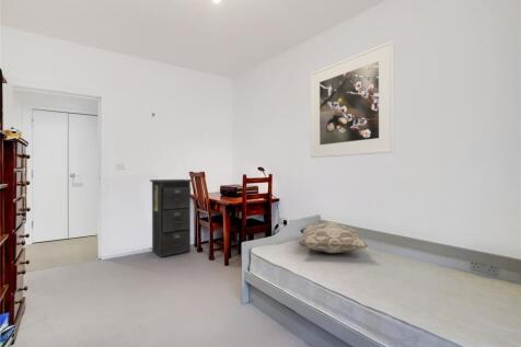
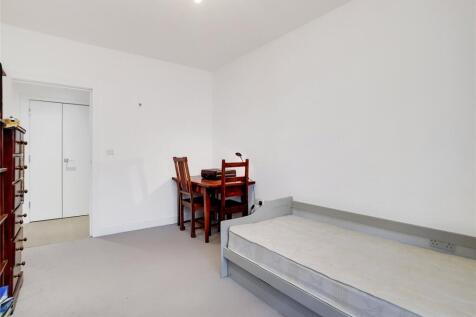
- decorative pillow [298,221,369,254]
- filing cabinet [149,178,194,258]
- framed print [309,39,396,159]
